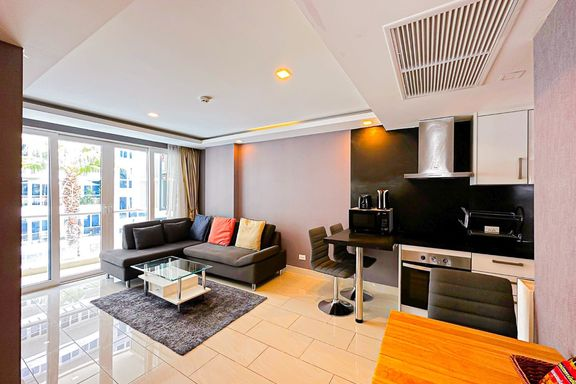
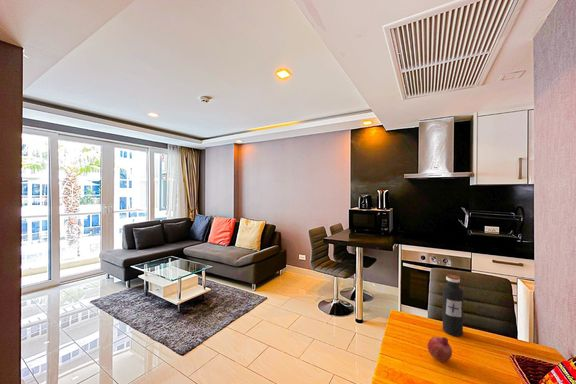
+ water bottle [442,274,464,337]
+ fruit [426,336,453,363]
